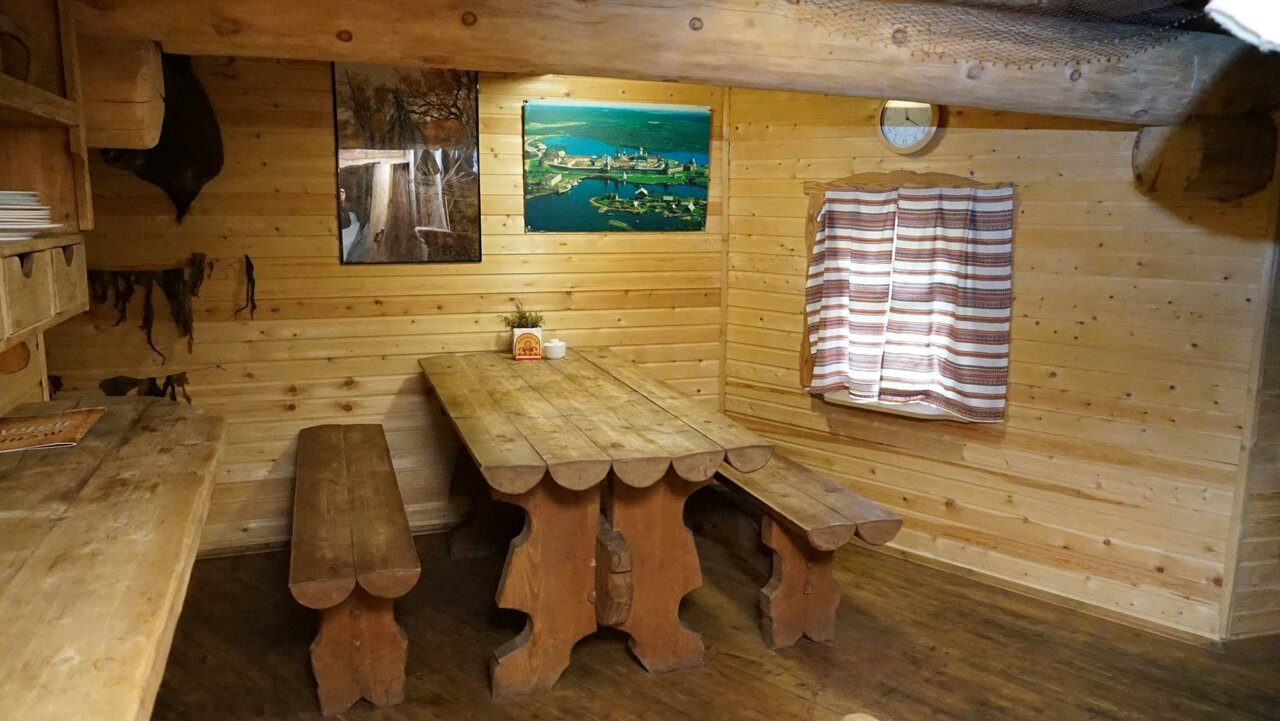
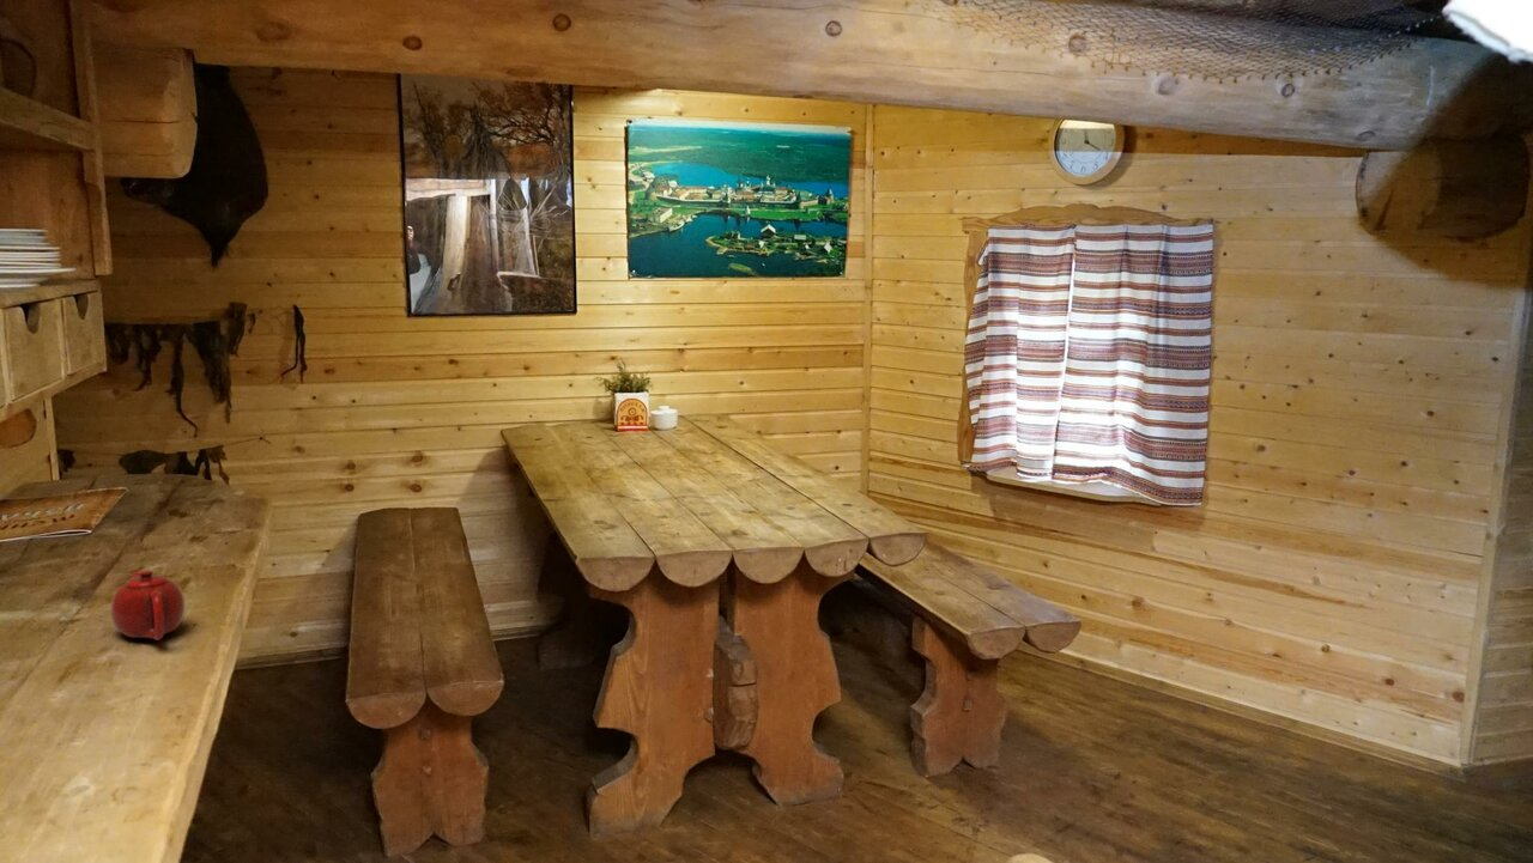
+ teapot [110,570,186,642]
